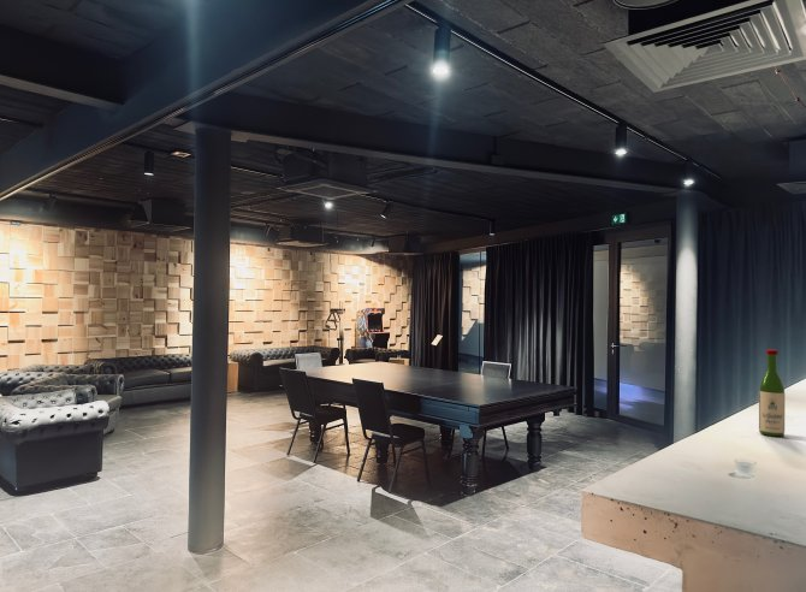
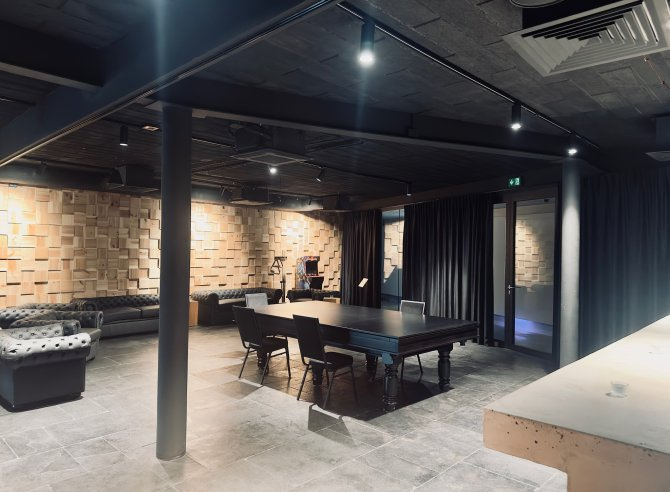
- wine bottle [758,349,786,438]
